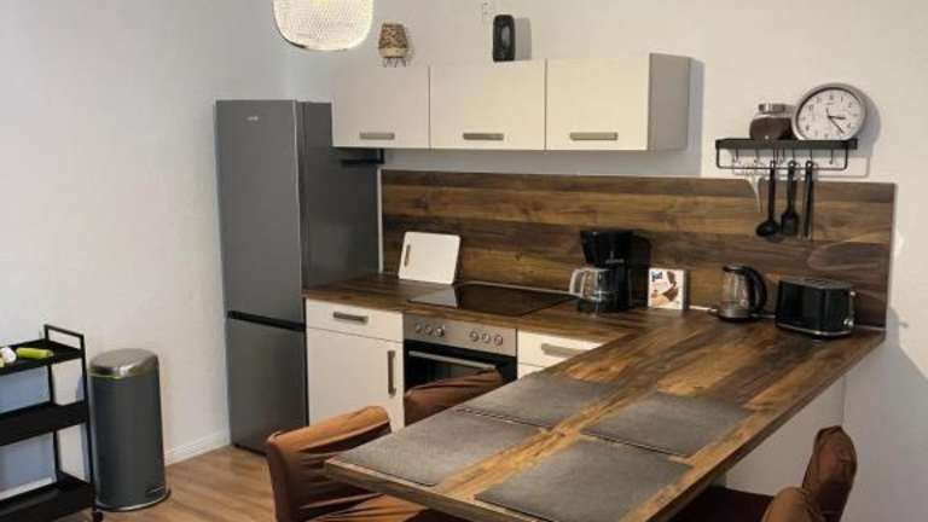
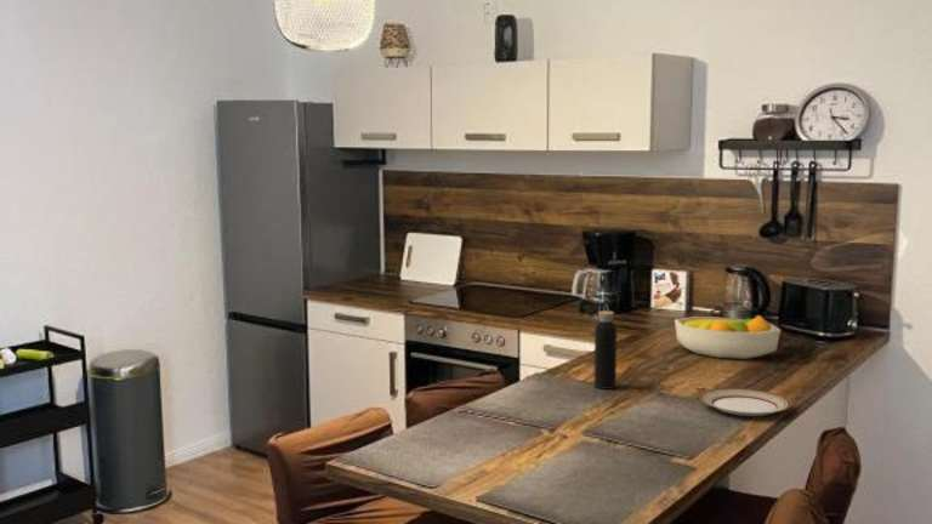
+ fruit bowl [674,314,782,360]
+ water bottle [592,303,618,391]
+ plate [699,387,792,417]
